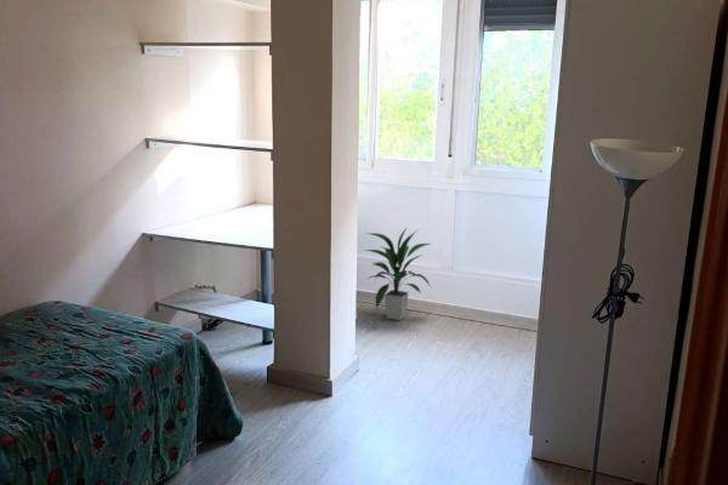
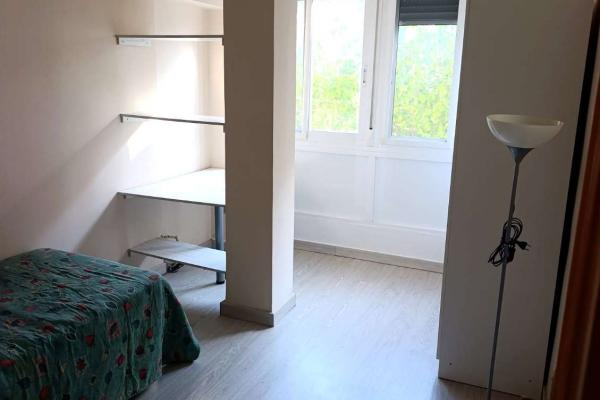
- indoor plant [364,227,433,321]
